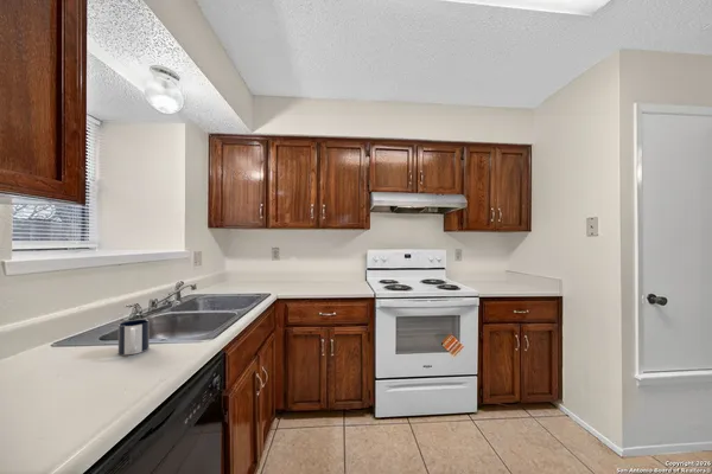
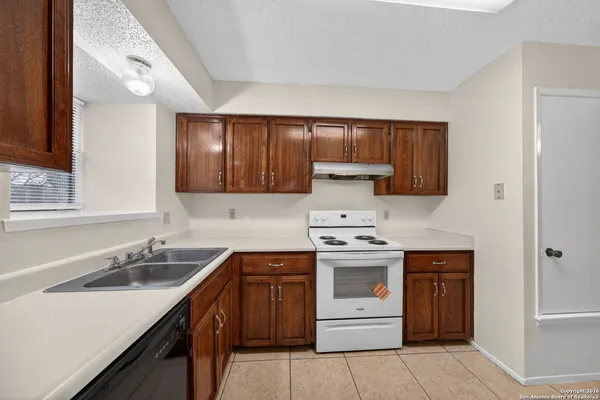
- mug [117,319,151,356]
